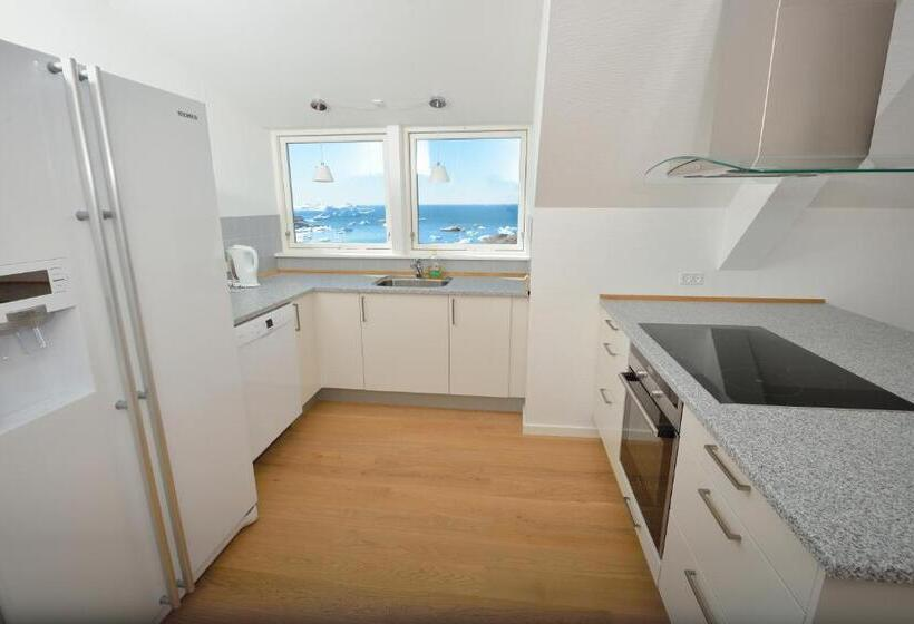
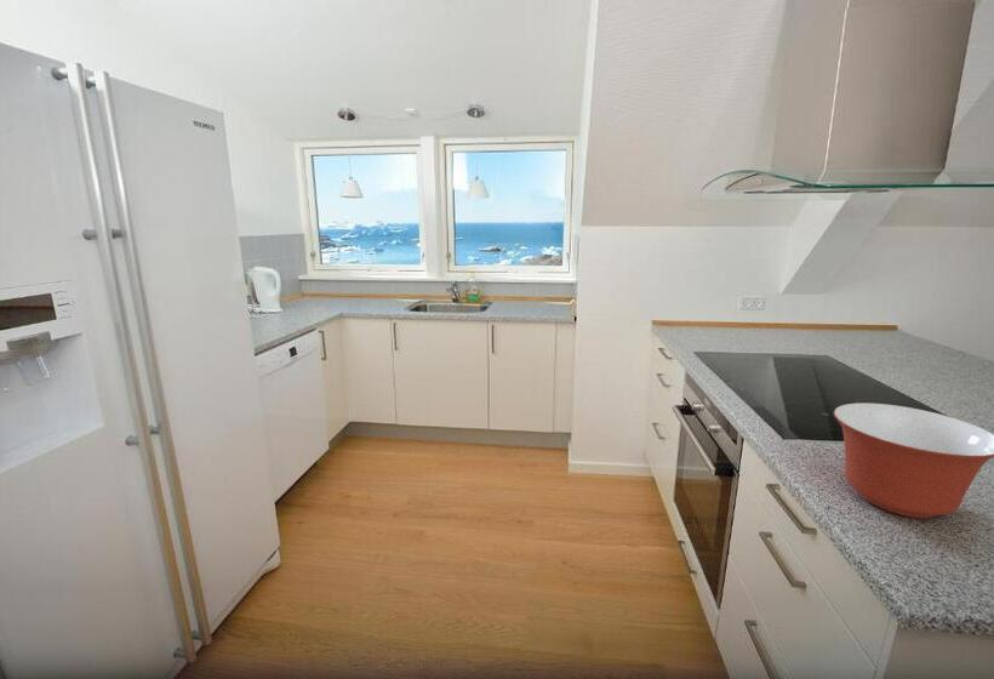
+ mixing bowl [833,403,994,519]
